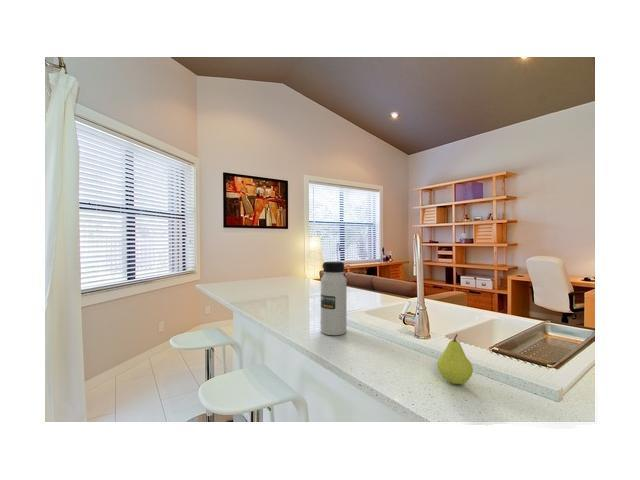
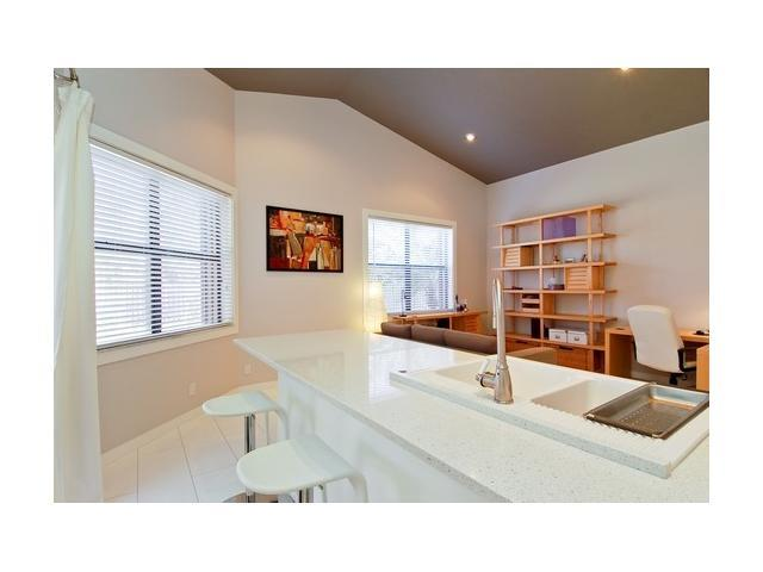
- fruit [436,333,474,385]
- water bottle [320,261,348,336]
